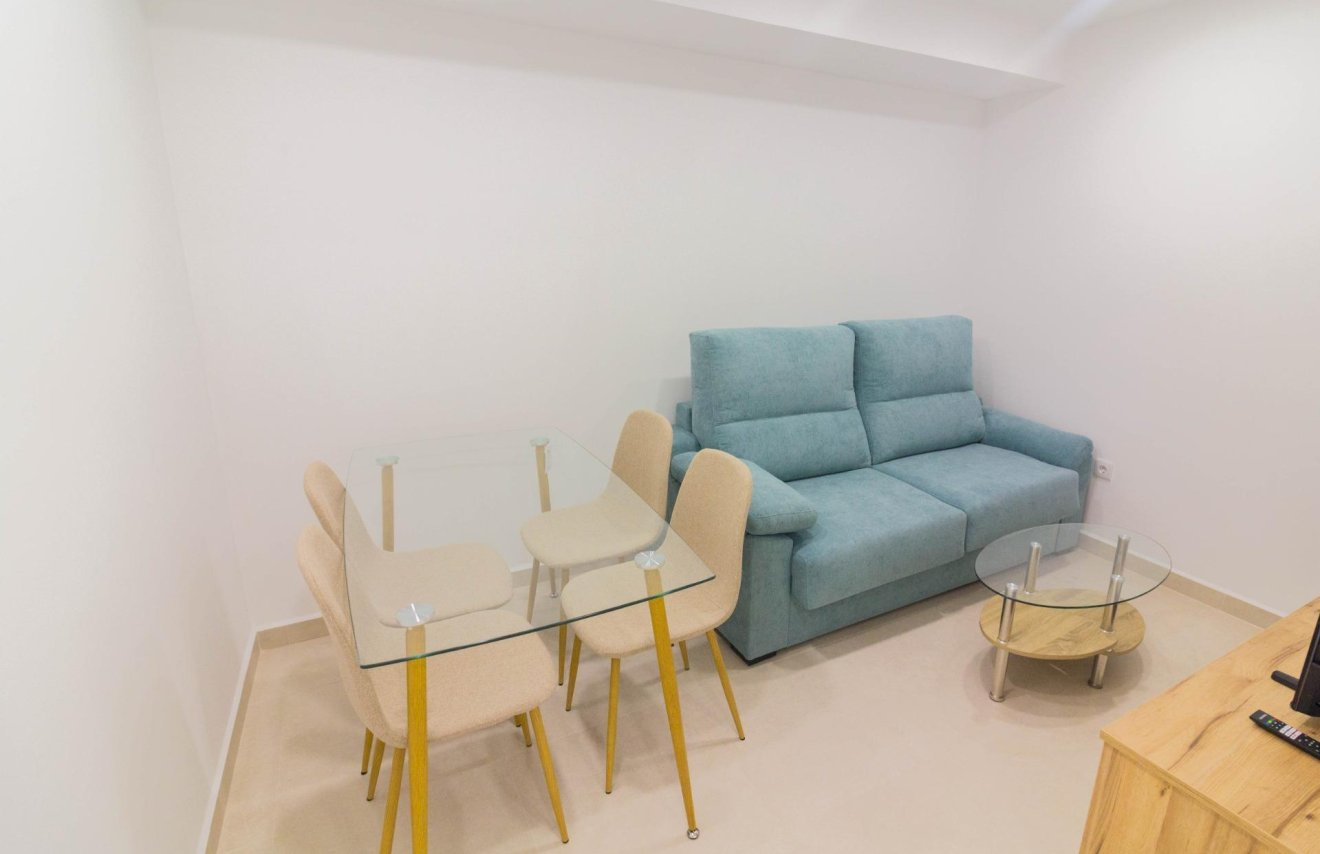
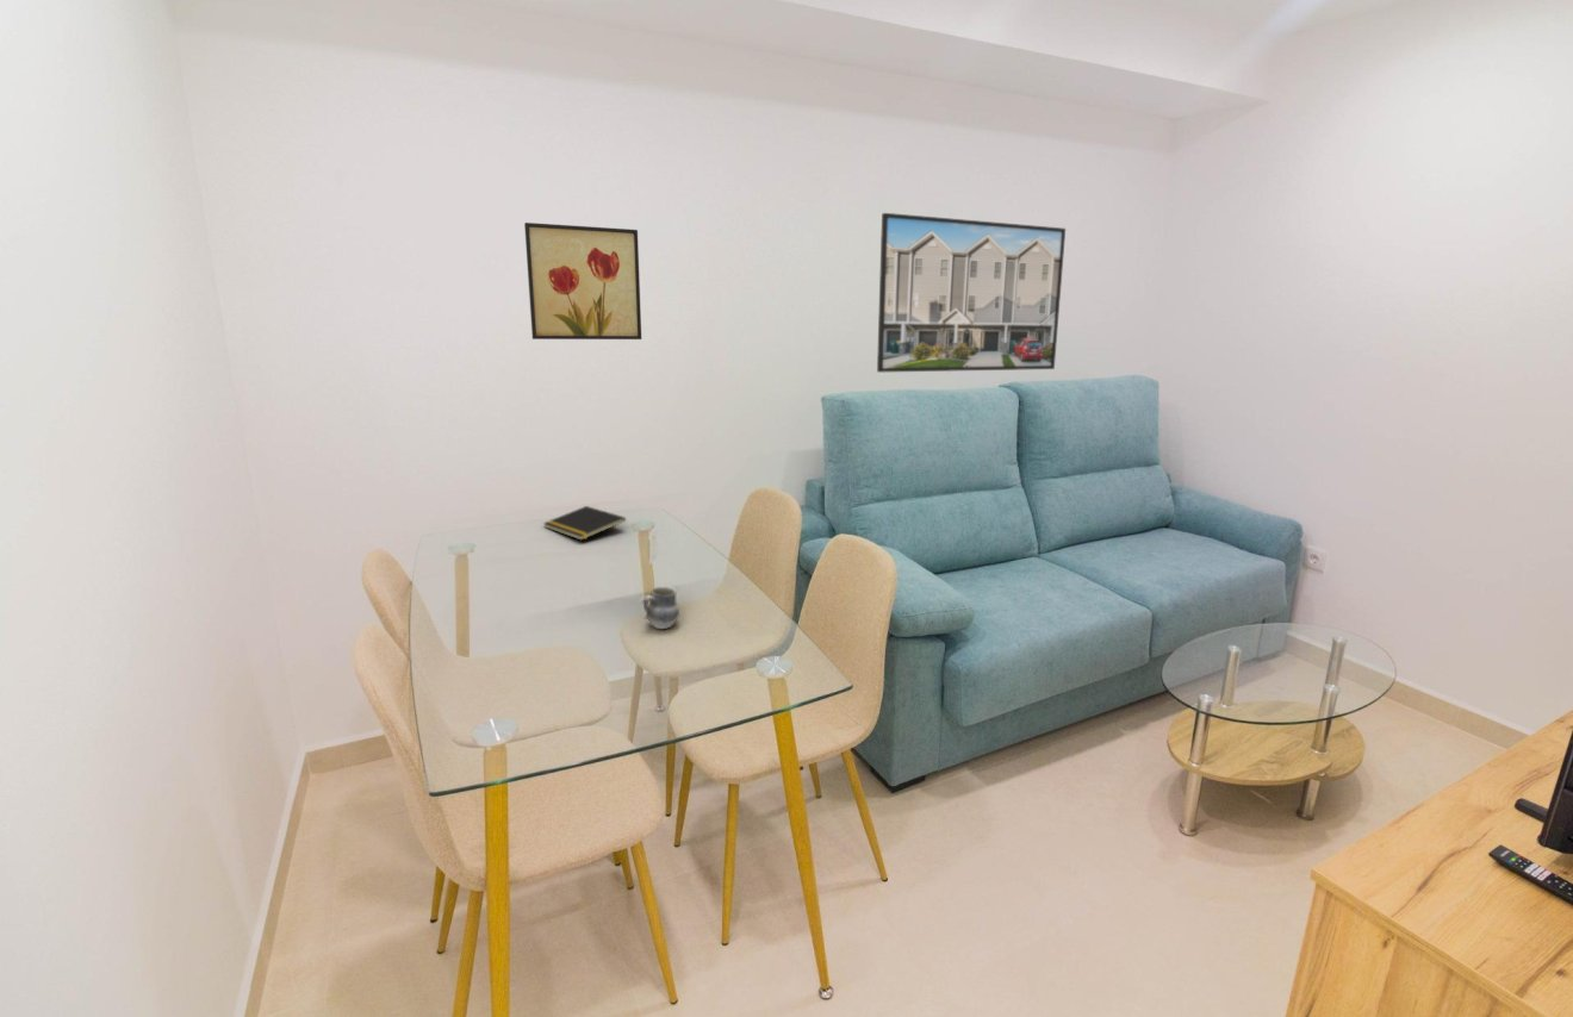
+ wall art [523,222,642,341]
+ cup [642,586,680,630]
+ notepad [542,505,627,542]
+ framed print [876,212,1067,374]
